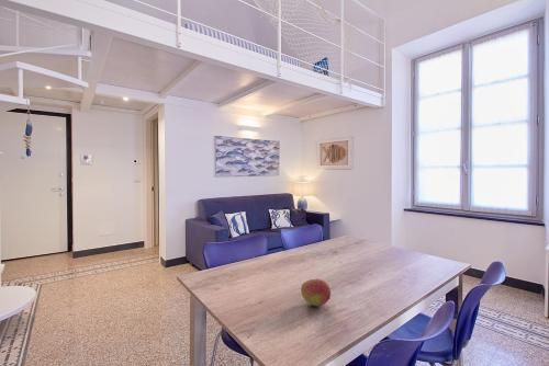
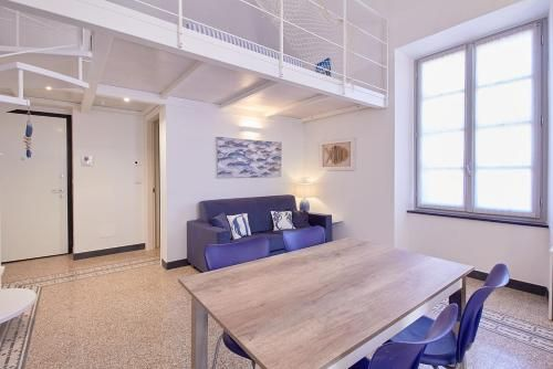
- fruit [300,278,332,307]
